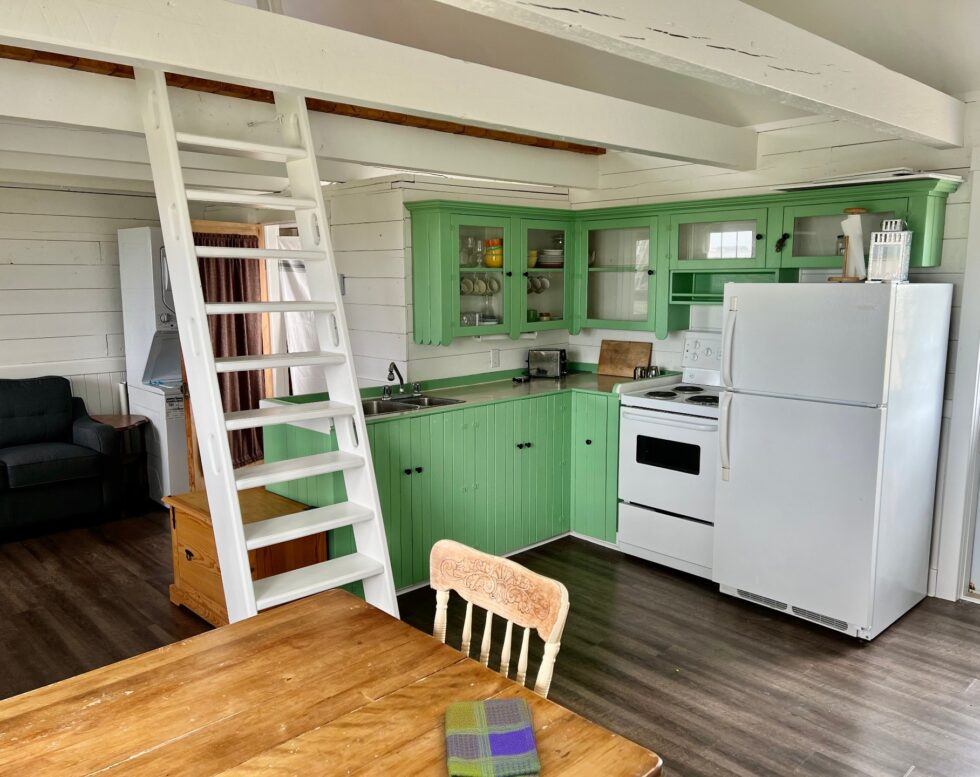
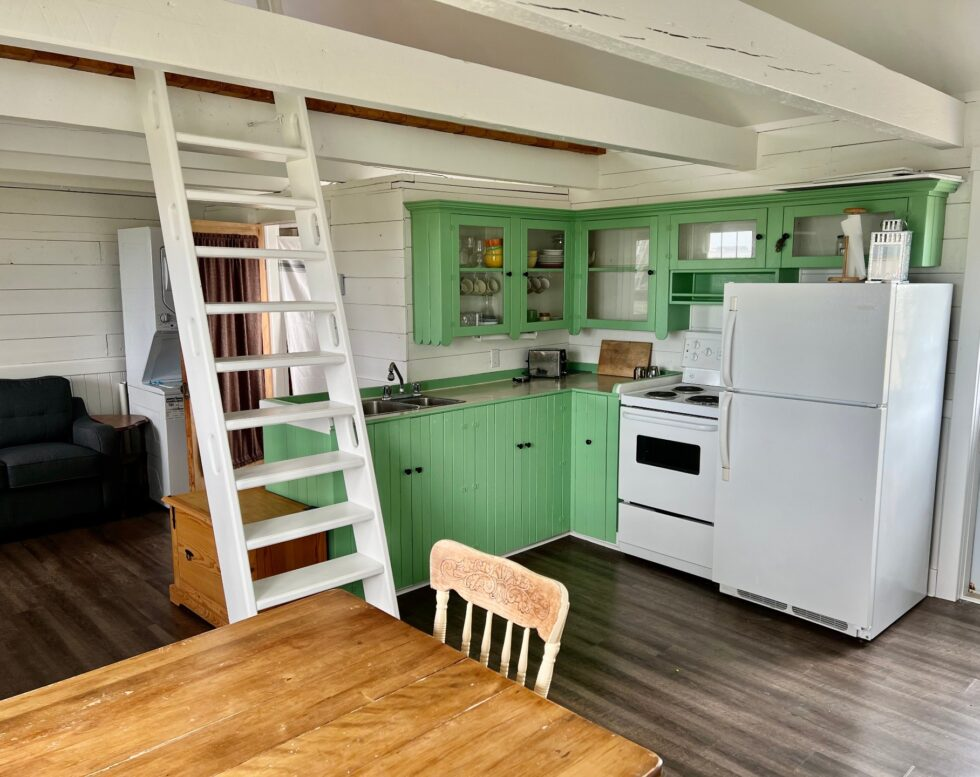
- dish towel [444,696,542,777]
